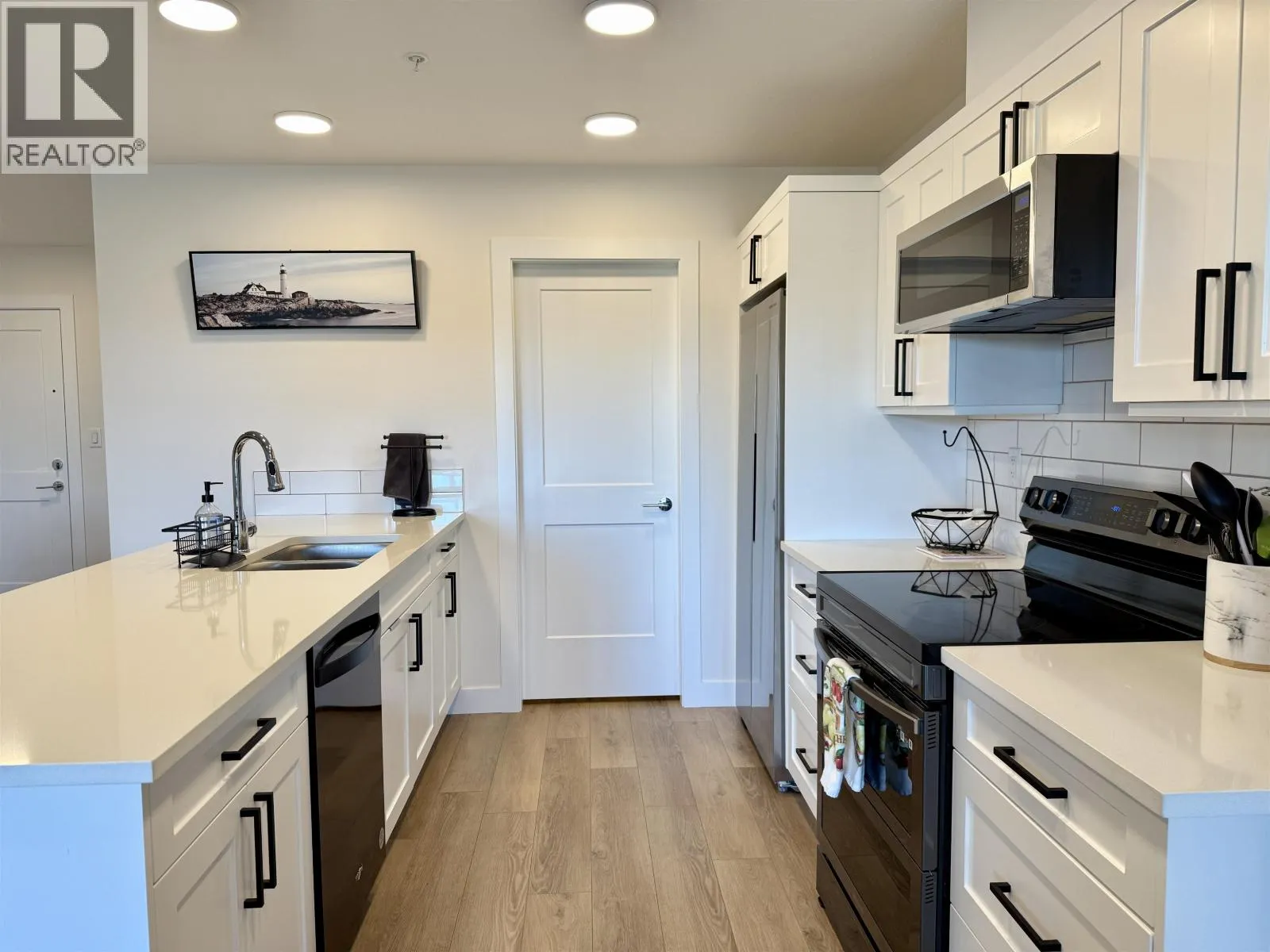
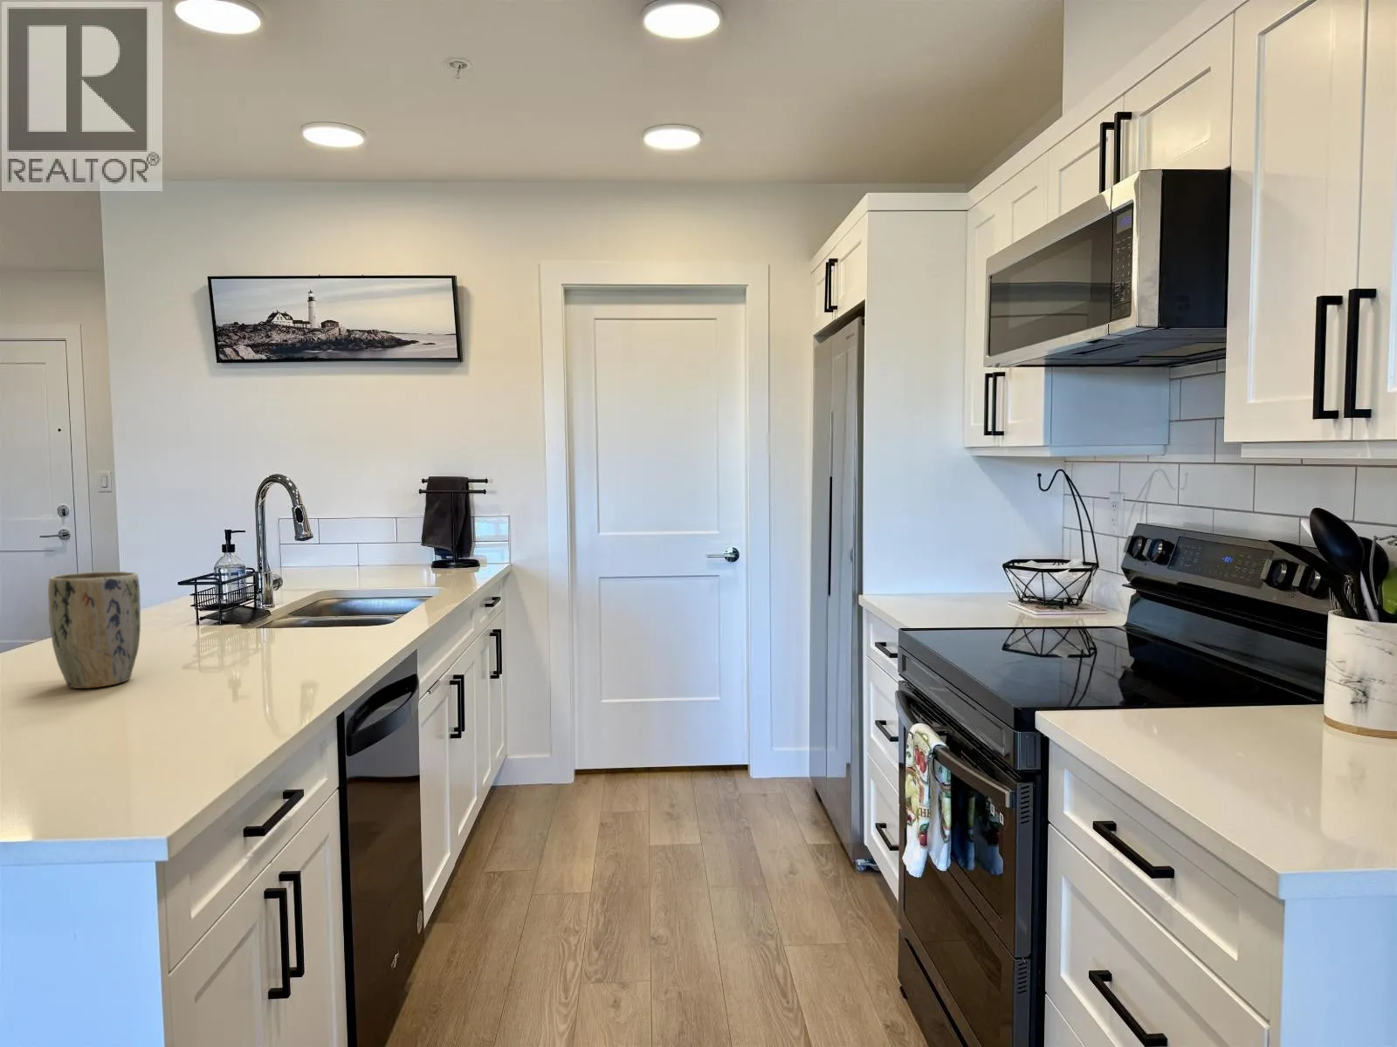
+ plant pot [47,571,142,690]
